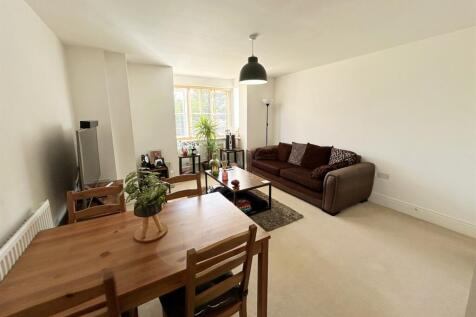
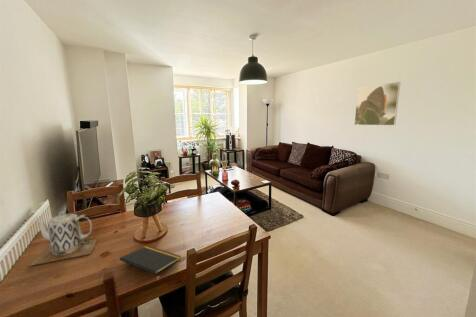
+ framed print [353,80,402,126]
+ notepad [119,245,182,275]
+ teapot [29,211,99,267]
